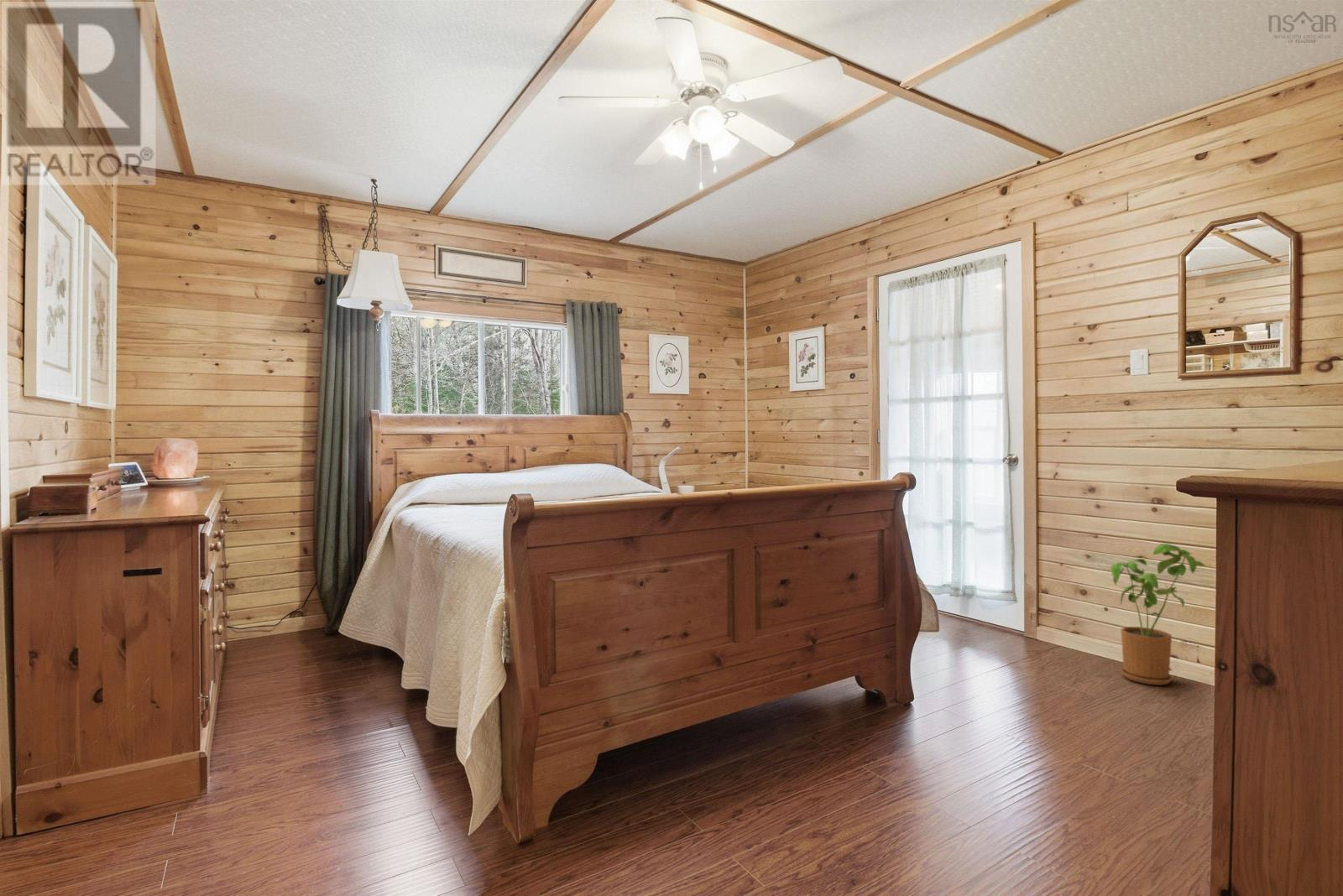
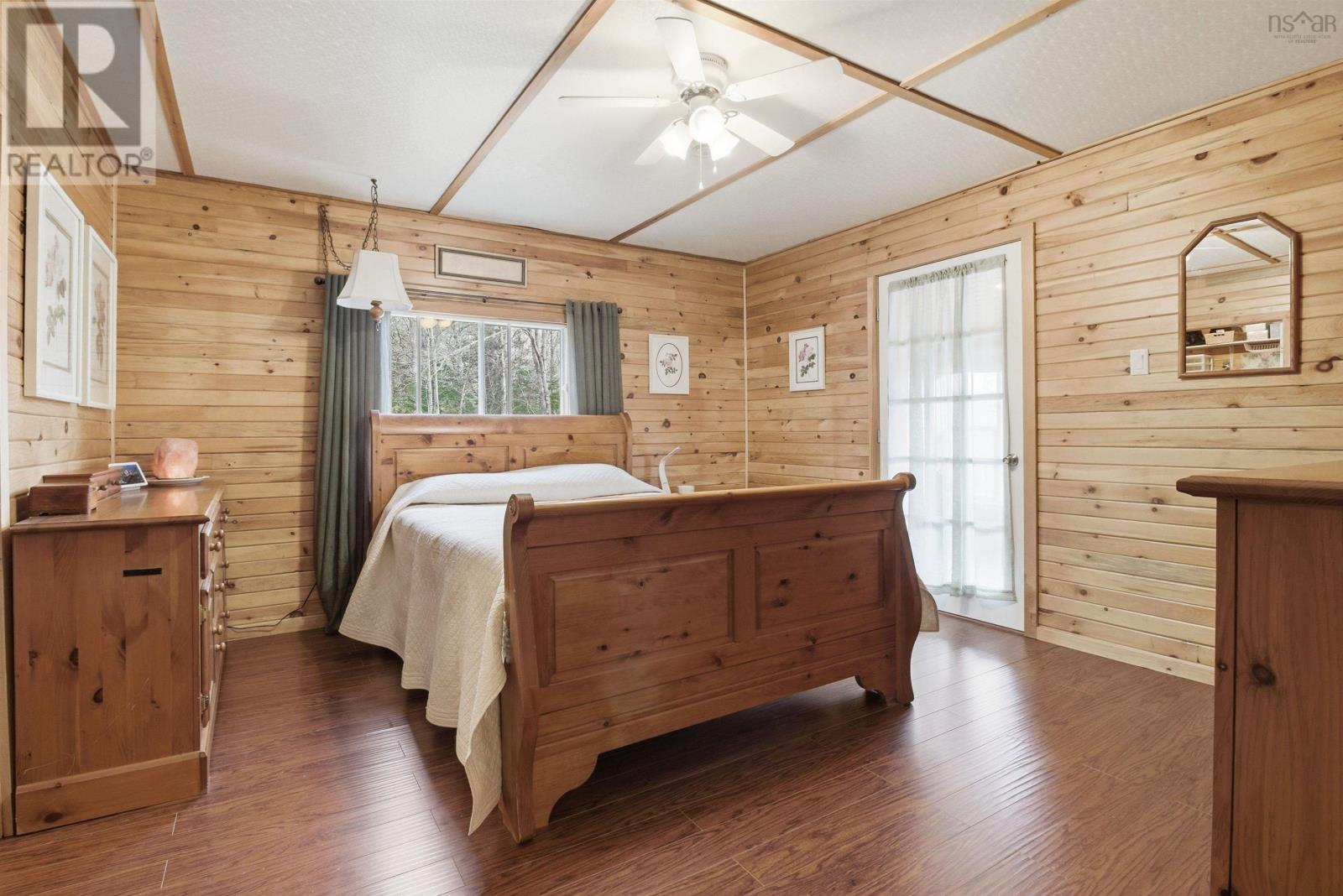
- house plant [1110,543,1210,686]
